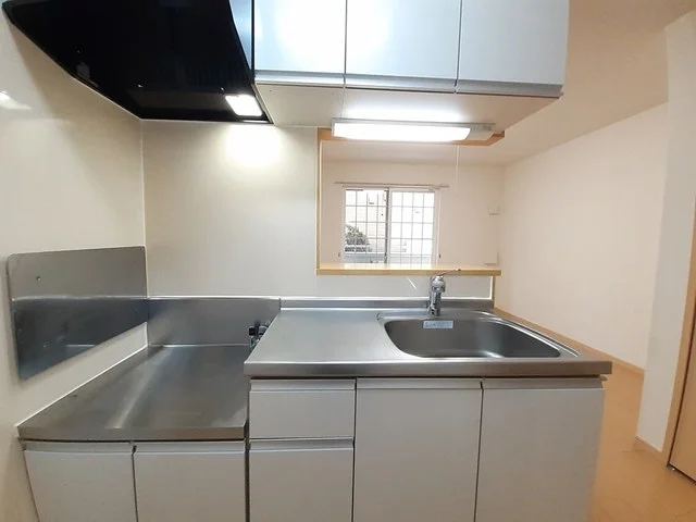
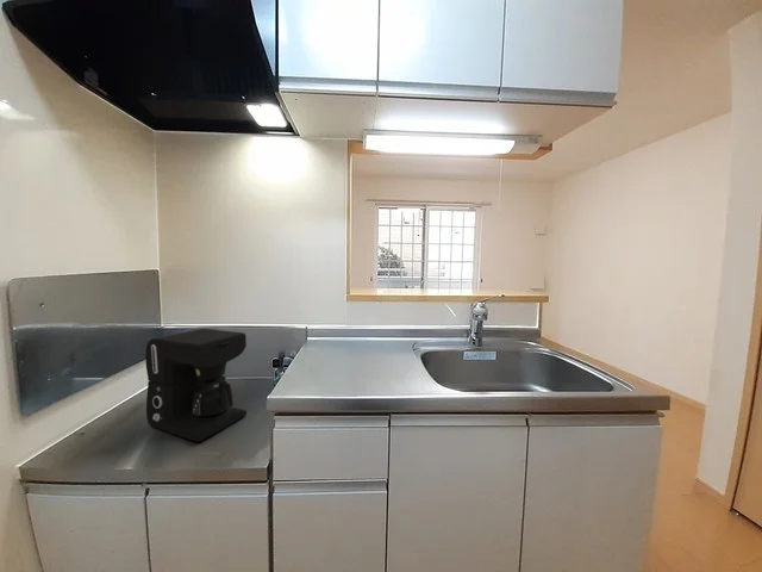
+ coffee maker [144,328,248,443]
